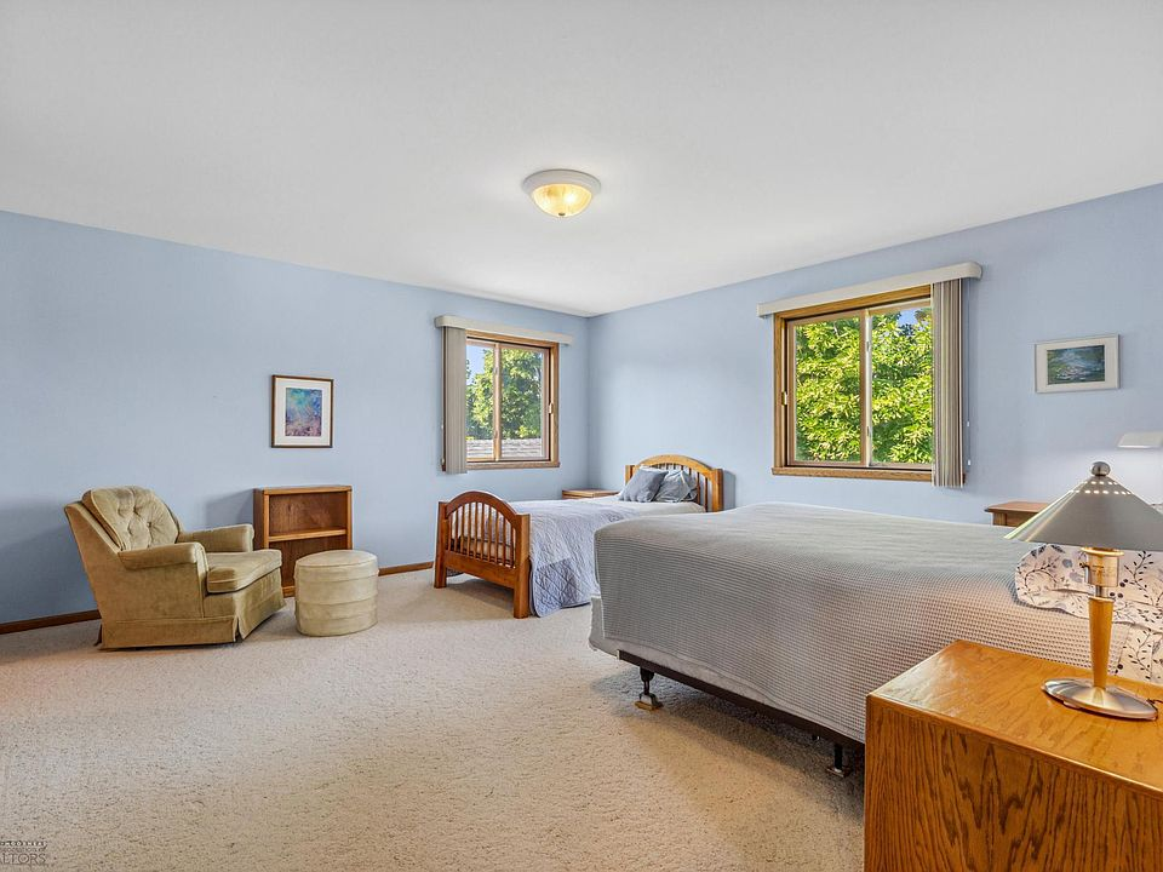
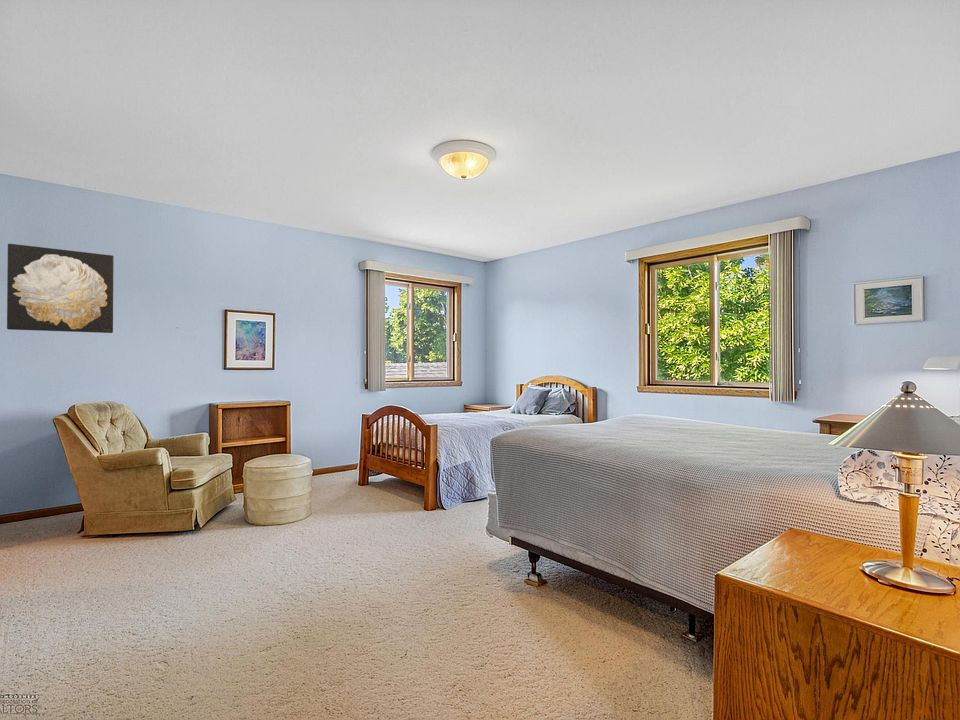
+ wall art [6,243,115,334]
